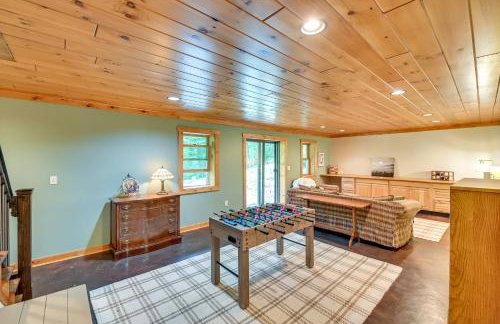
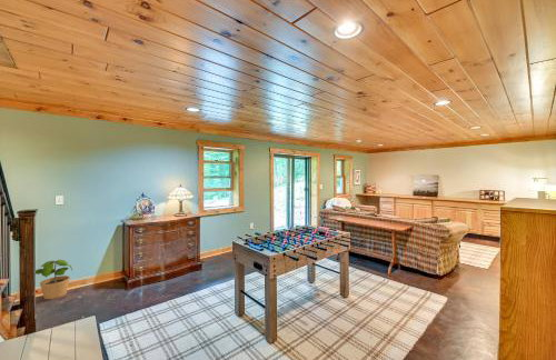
+ potted plant [34,259,73,300]
